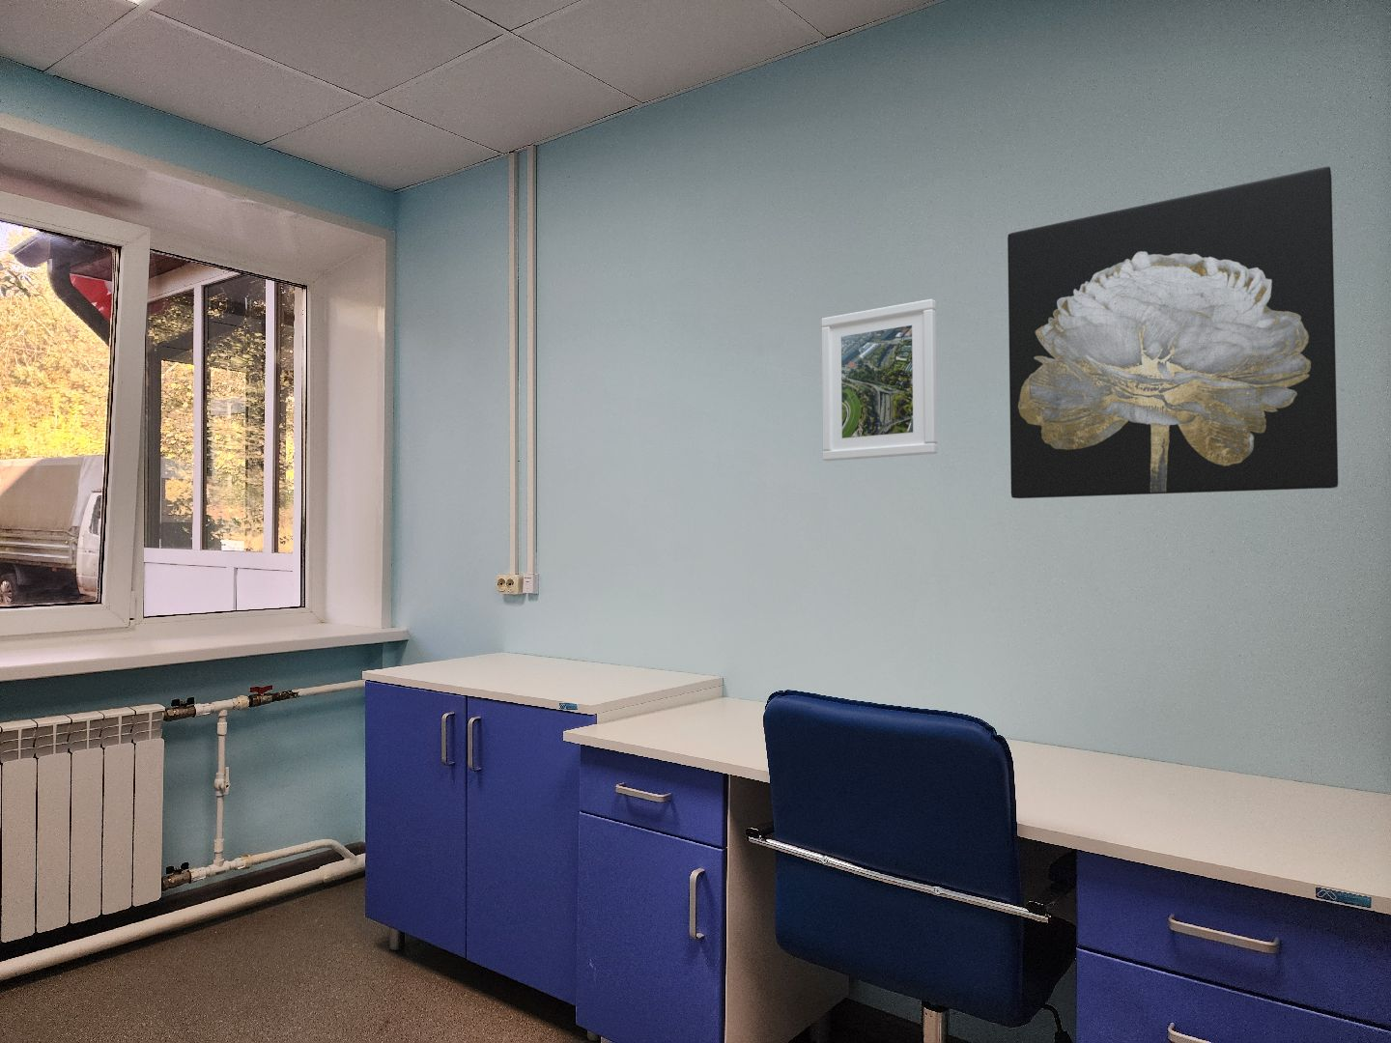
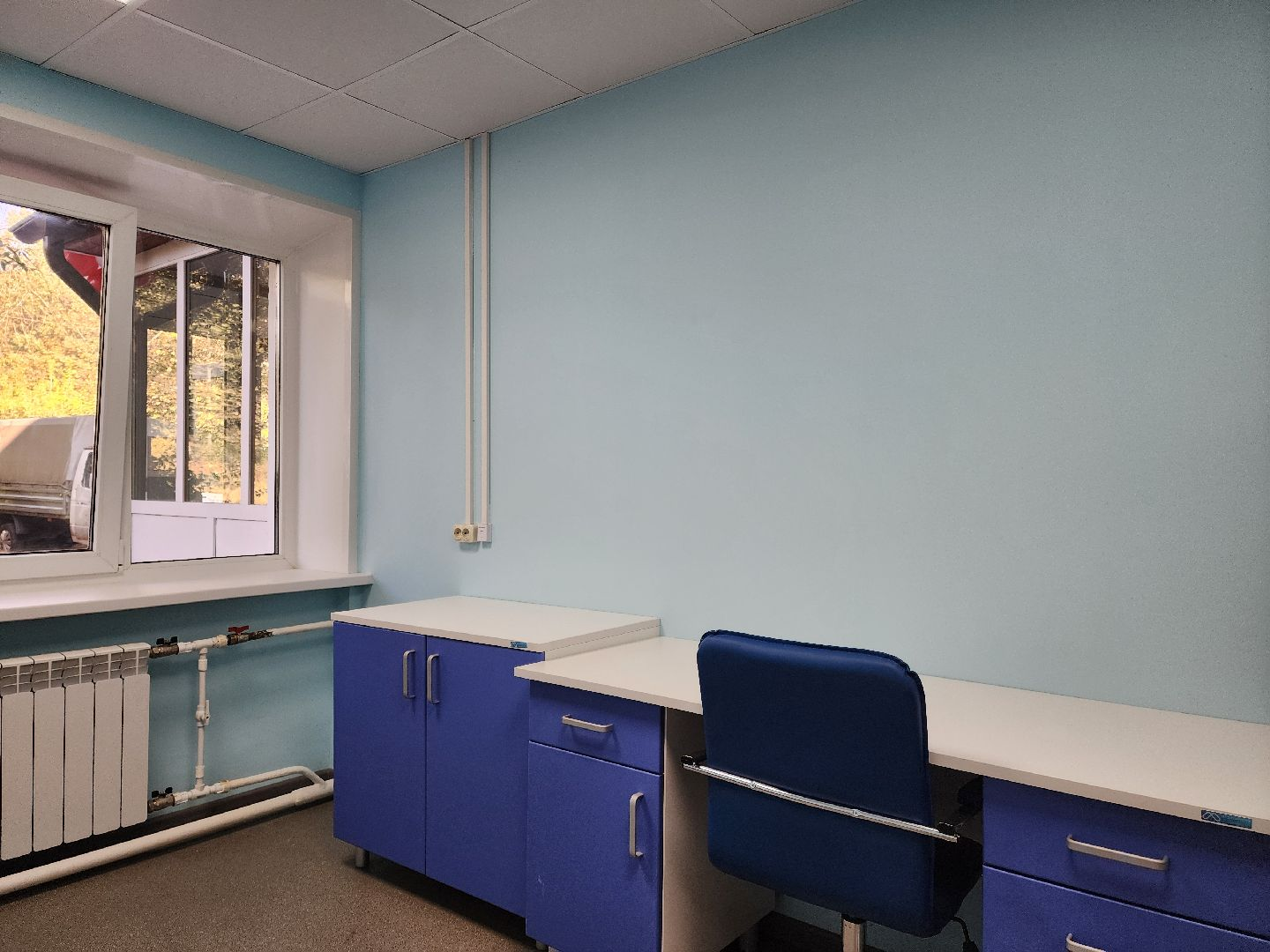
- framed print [820,298,938,461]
- wall art [1007,167,1338,500]
